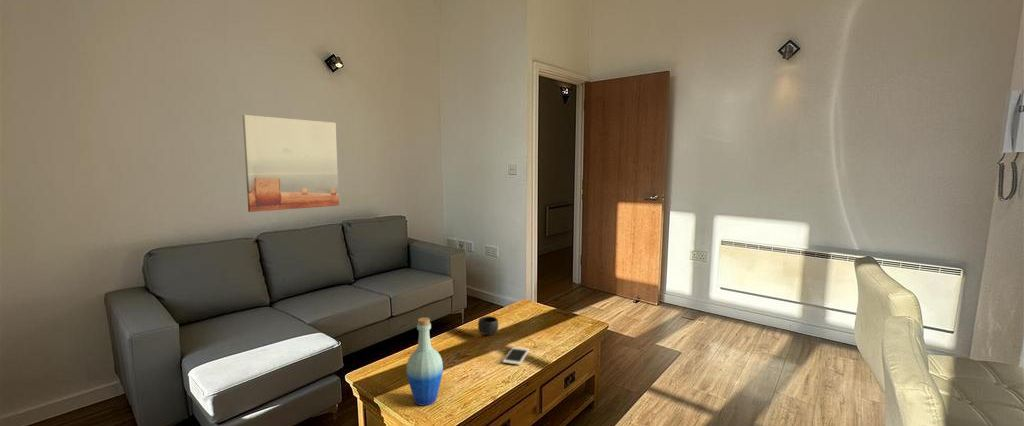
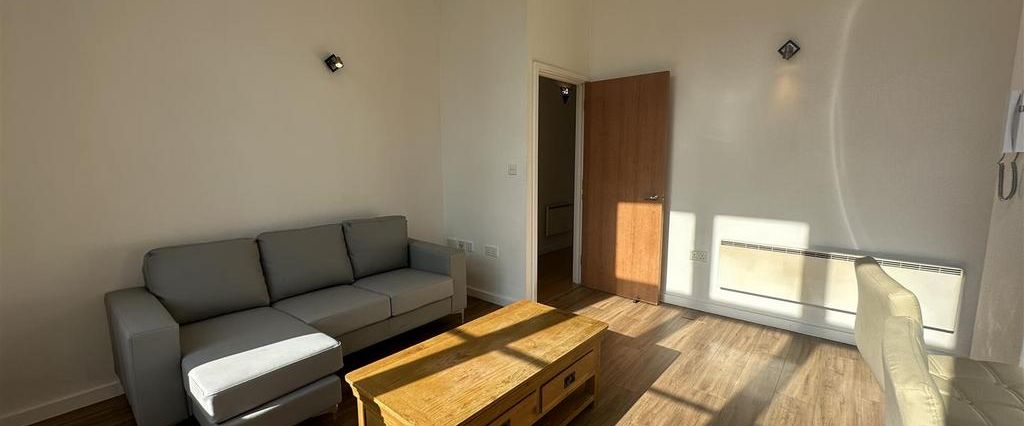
- bottle [405,316,444,407]
- cell phone [502,346,531,366]
- mug [477,315,499,336]
- wall art [241,114,340,213]
